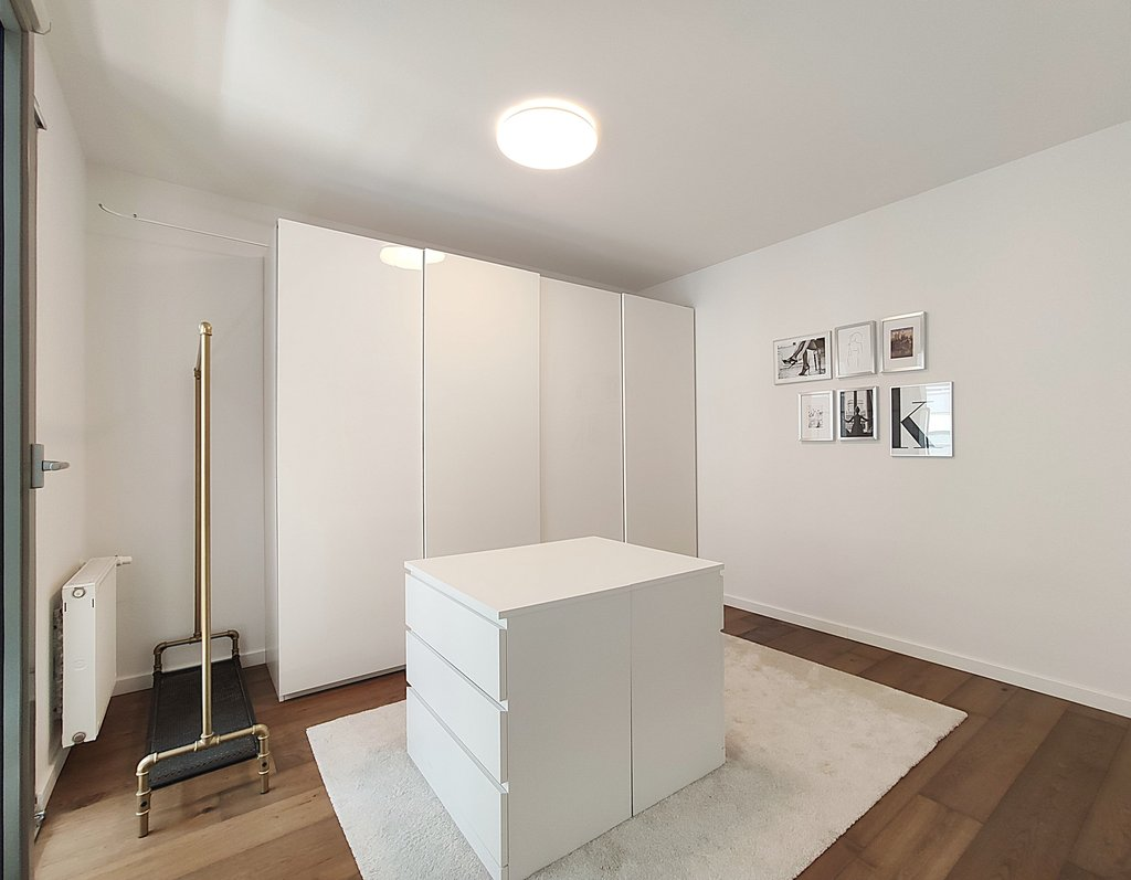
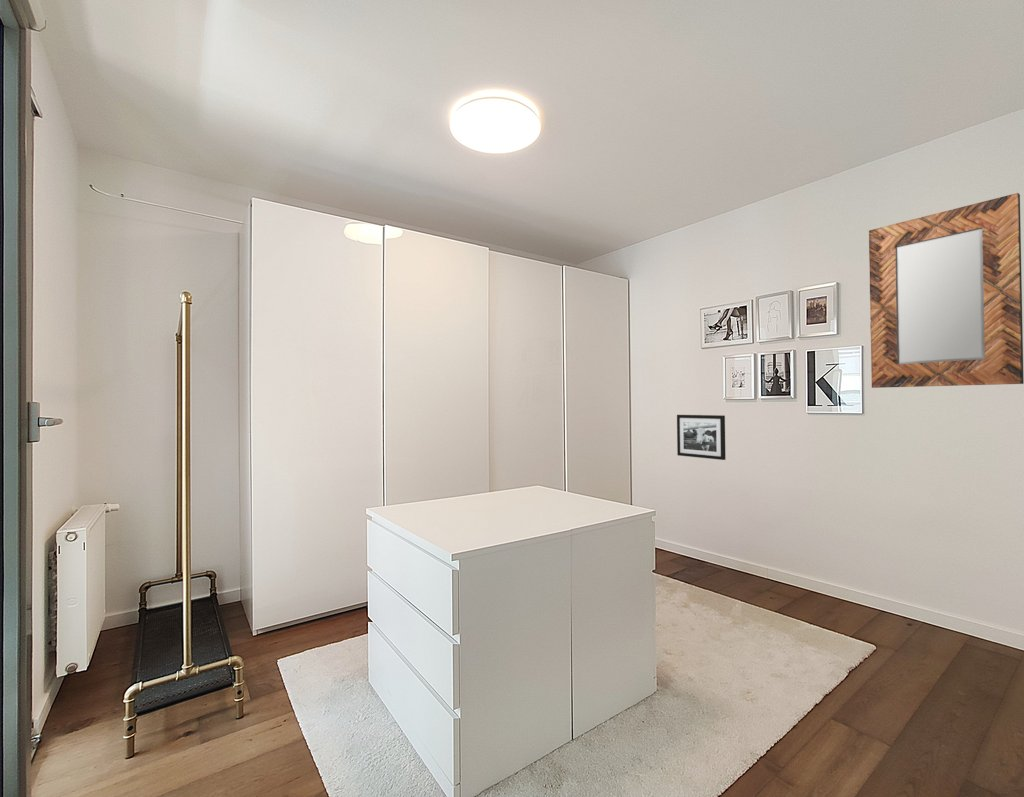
+ home mirror [868,192,1024,389]
+ picture frame [676,414,727,461]
